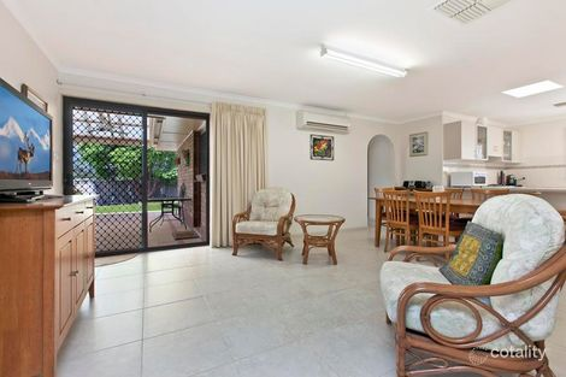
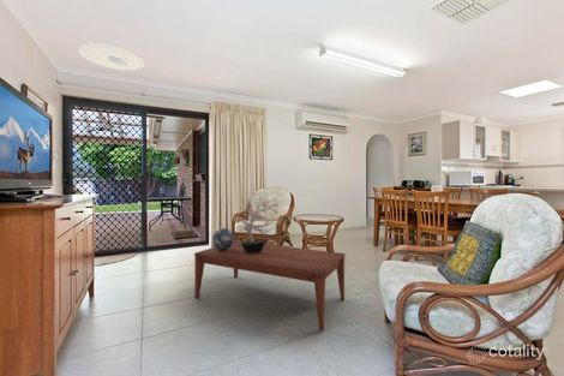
+ ceiling light [78,42,145,72]
+ decorative ball [211,227,235,250]
+ potted plant [238,203,280,253]
+ coffee table [193,240,346,332]
